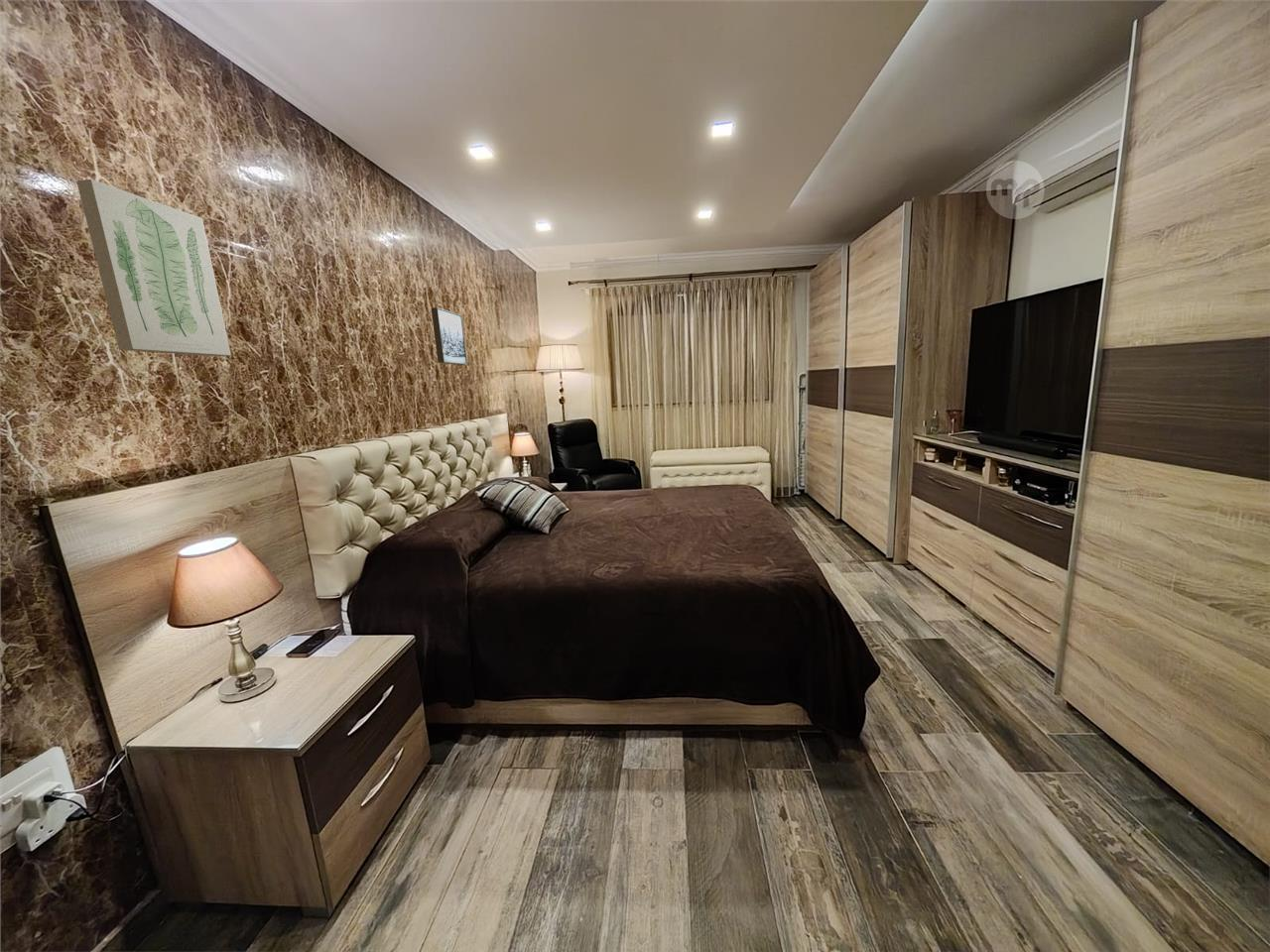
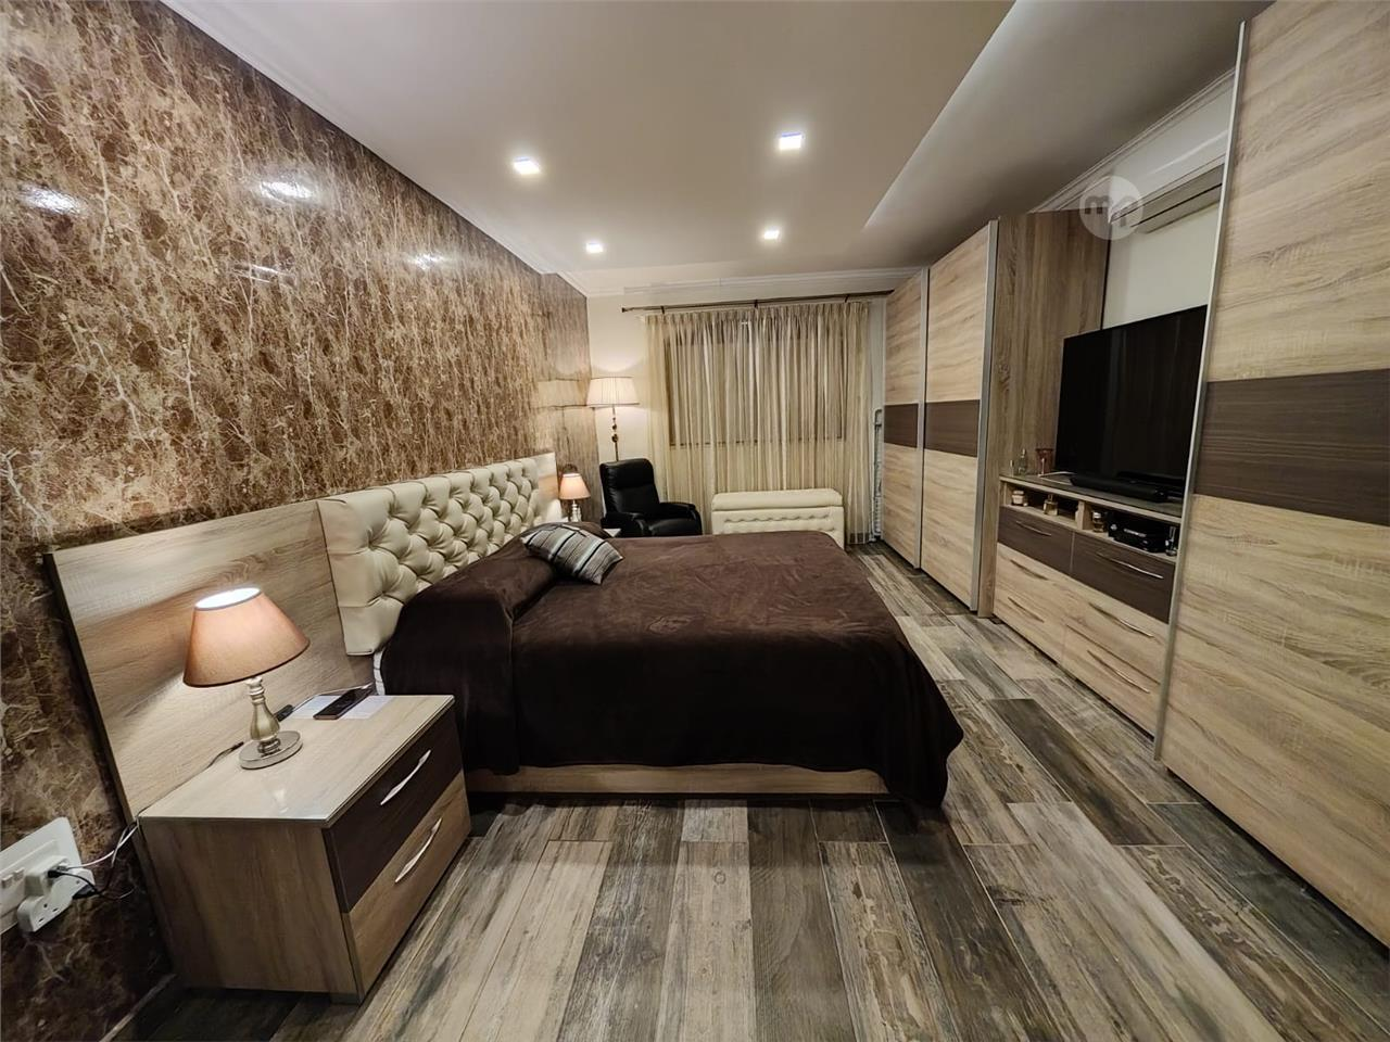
- wall art [75,179,231,357]
- wall art [430,306,468,366]
